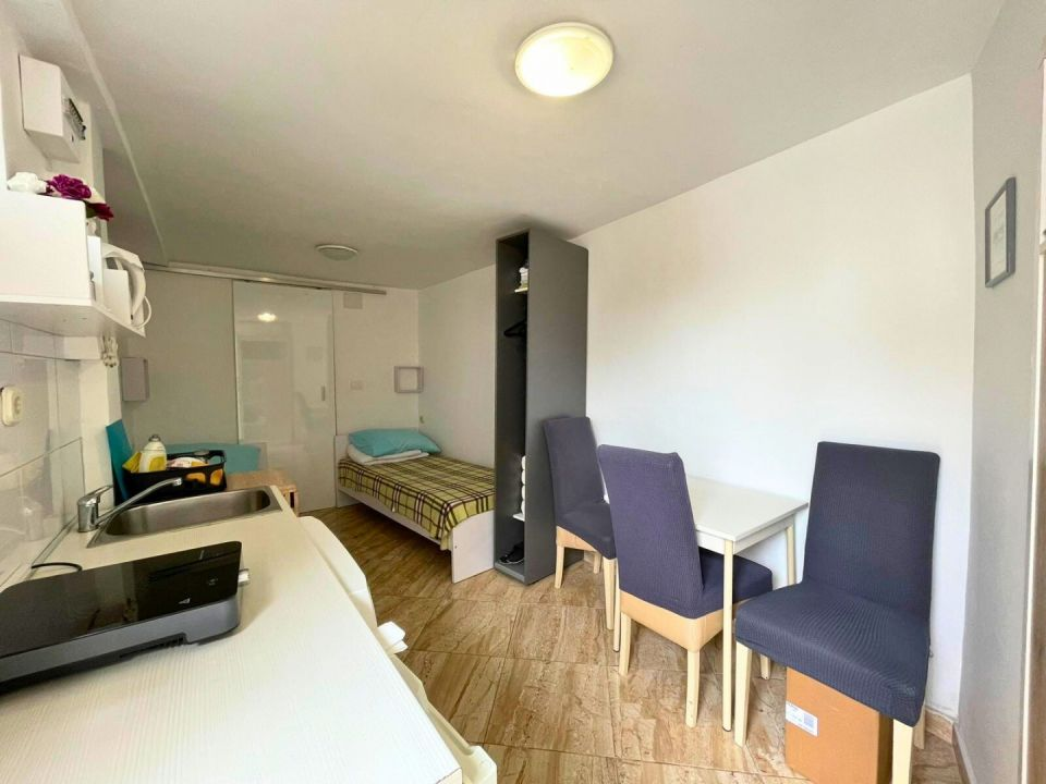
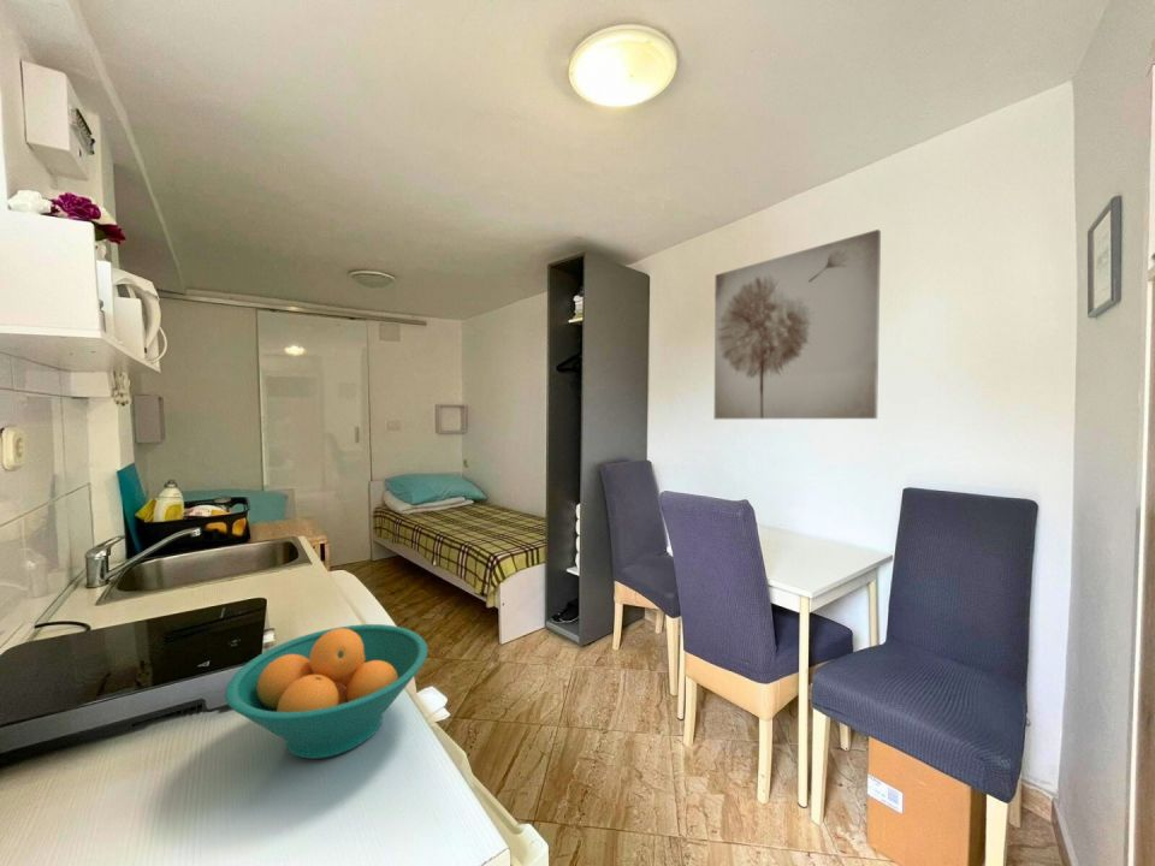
+ wall art [713,229,882,420]
+ fruit bowl [224,623,428,760]
